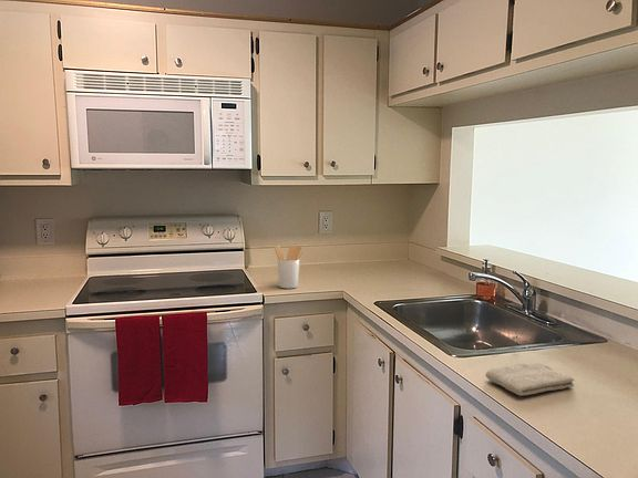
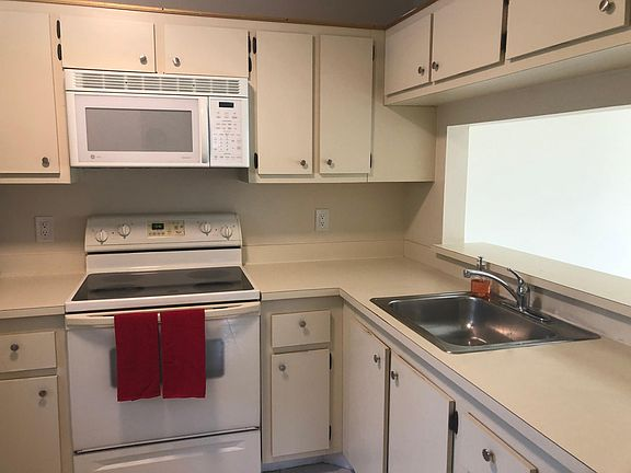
- utensil holder [274,243,305,289]
- washcloth [485,362,575,397]
